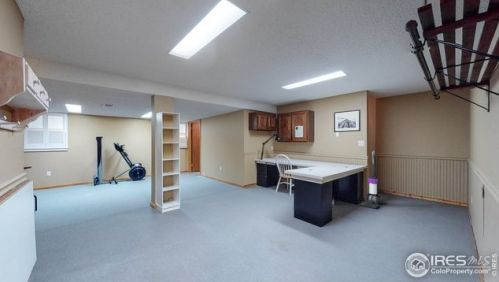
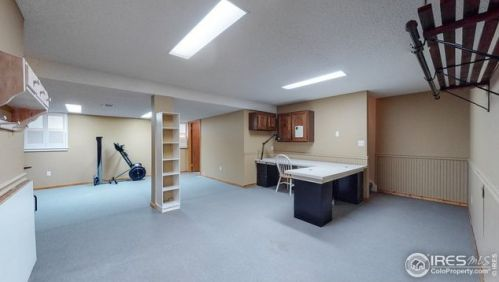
- vacuum cleaner [360,150,383,209]
- wall art [333,108,362,133]
